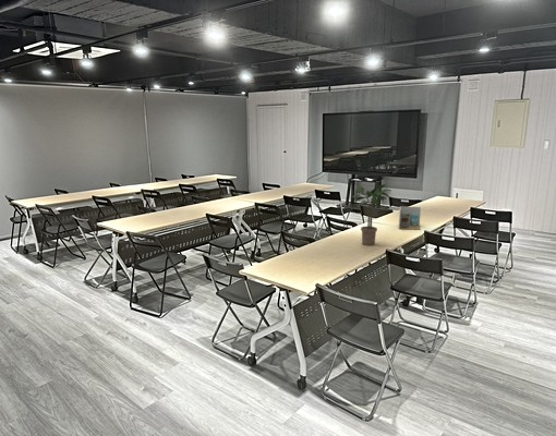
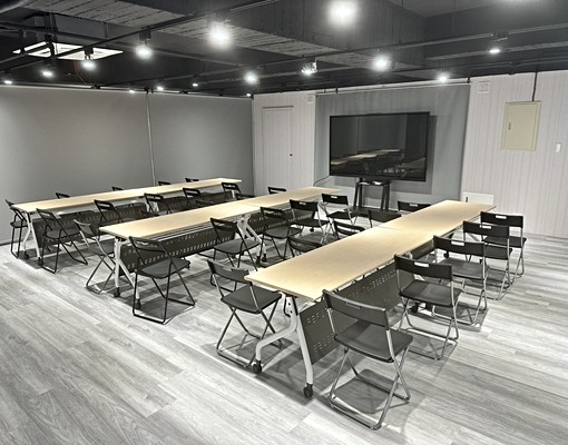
- binder [398,205,422,231]
- potted plant [352,183,392,246]
